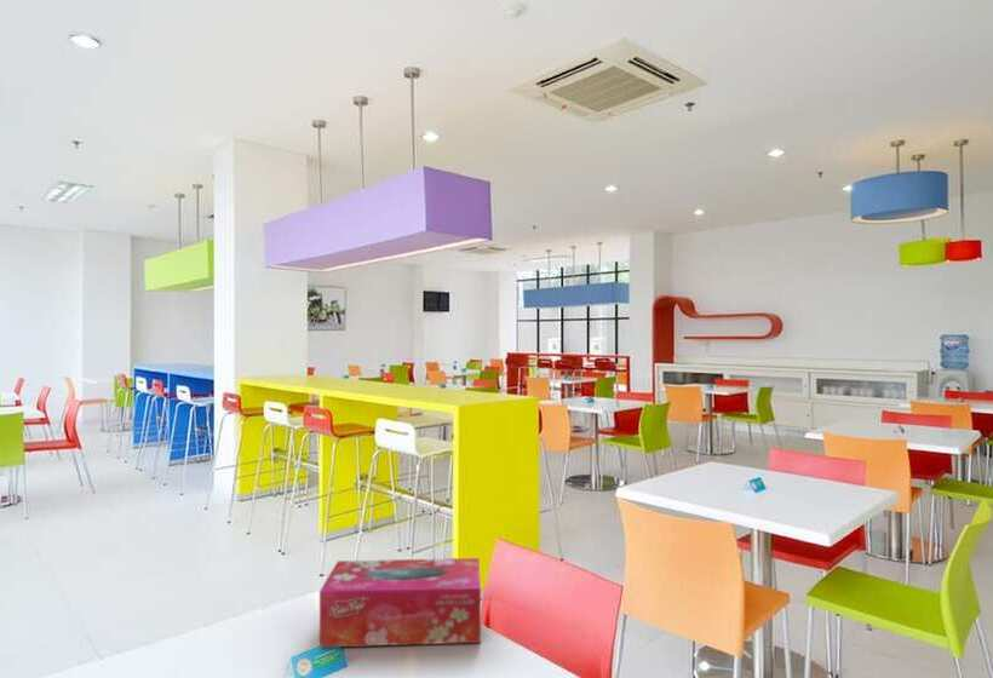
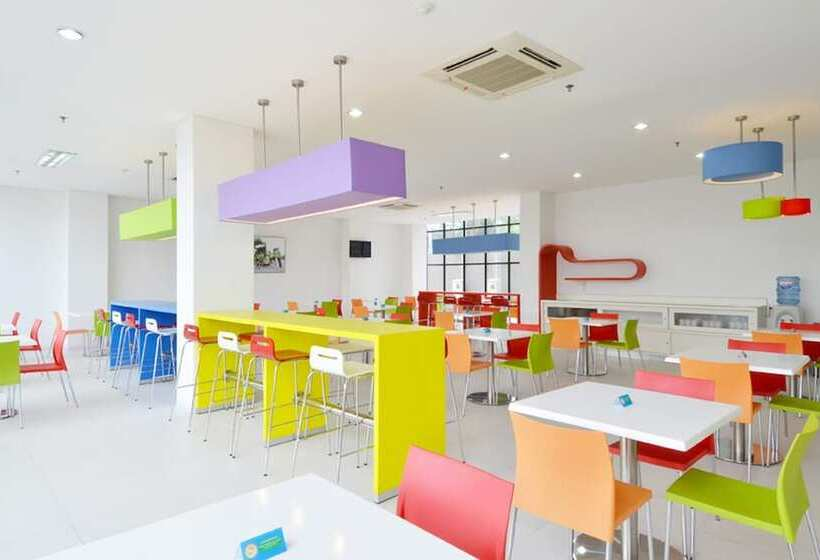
- tissue box [318,557,482,648]
